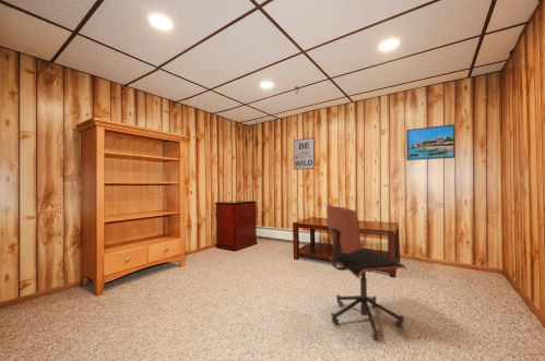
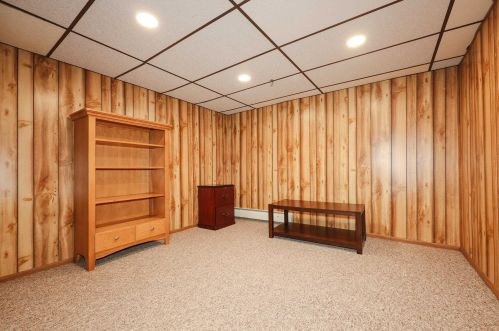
- office chair [325,204,408,341]
- wall art [293,136,316,171]
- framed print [406,123,457,161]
